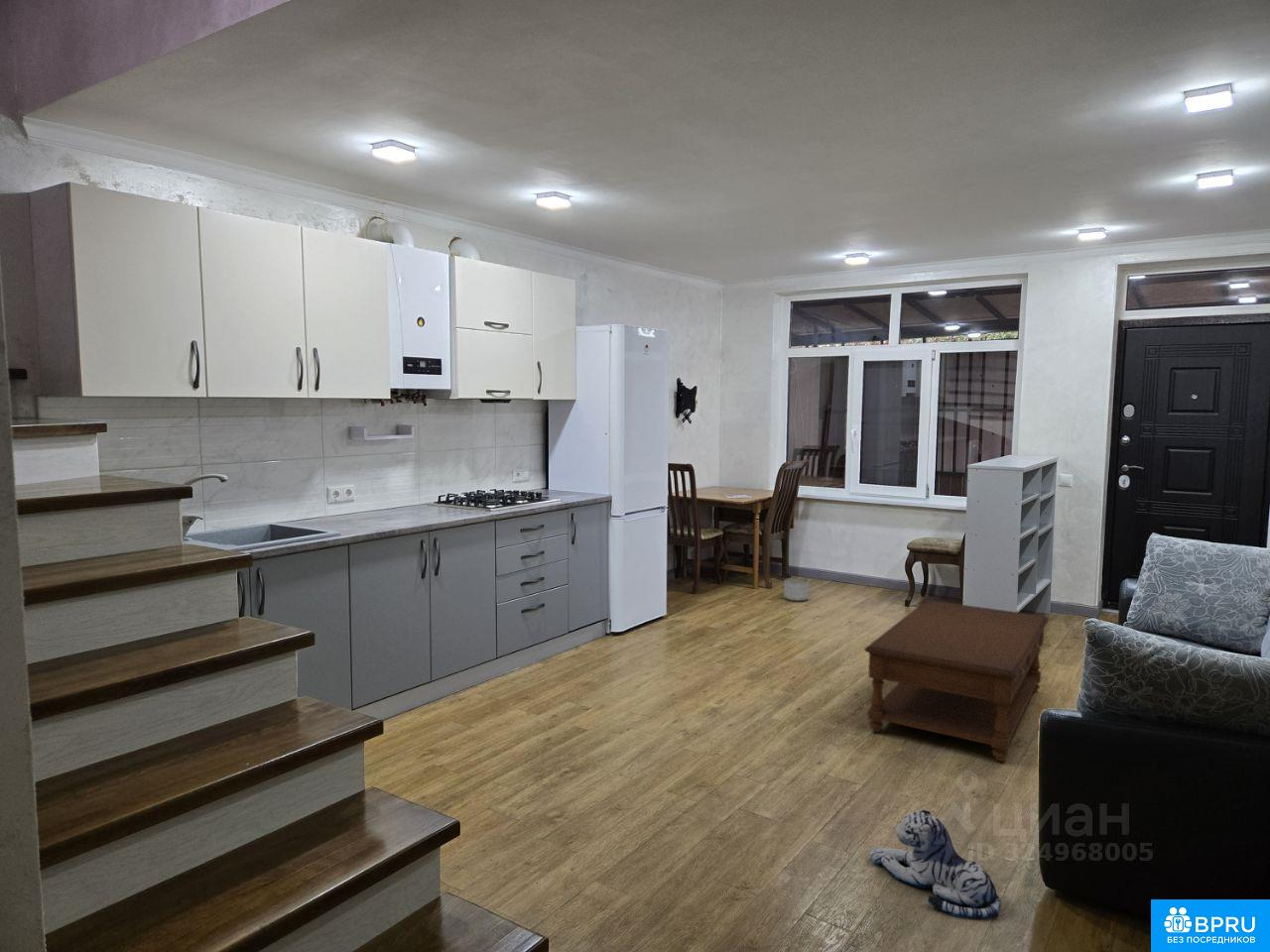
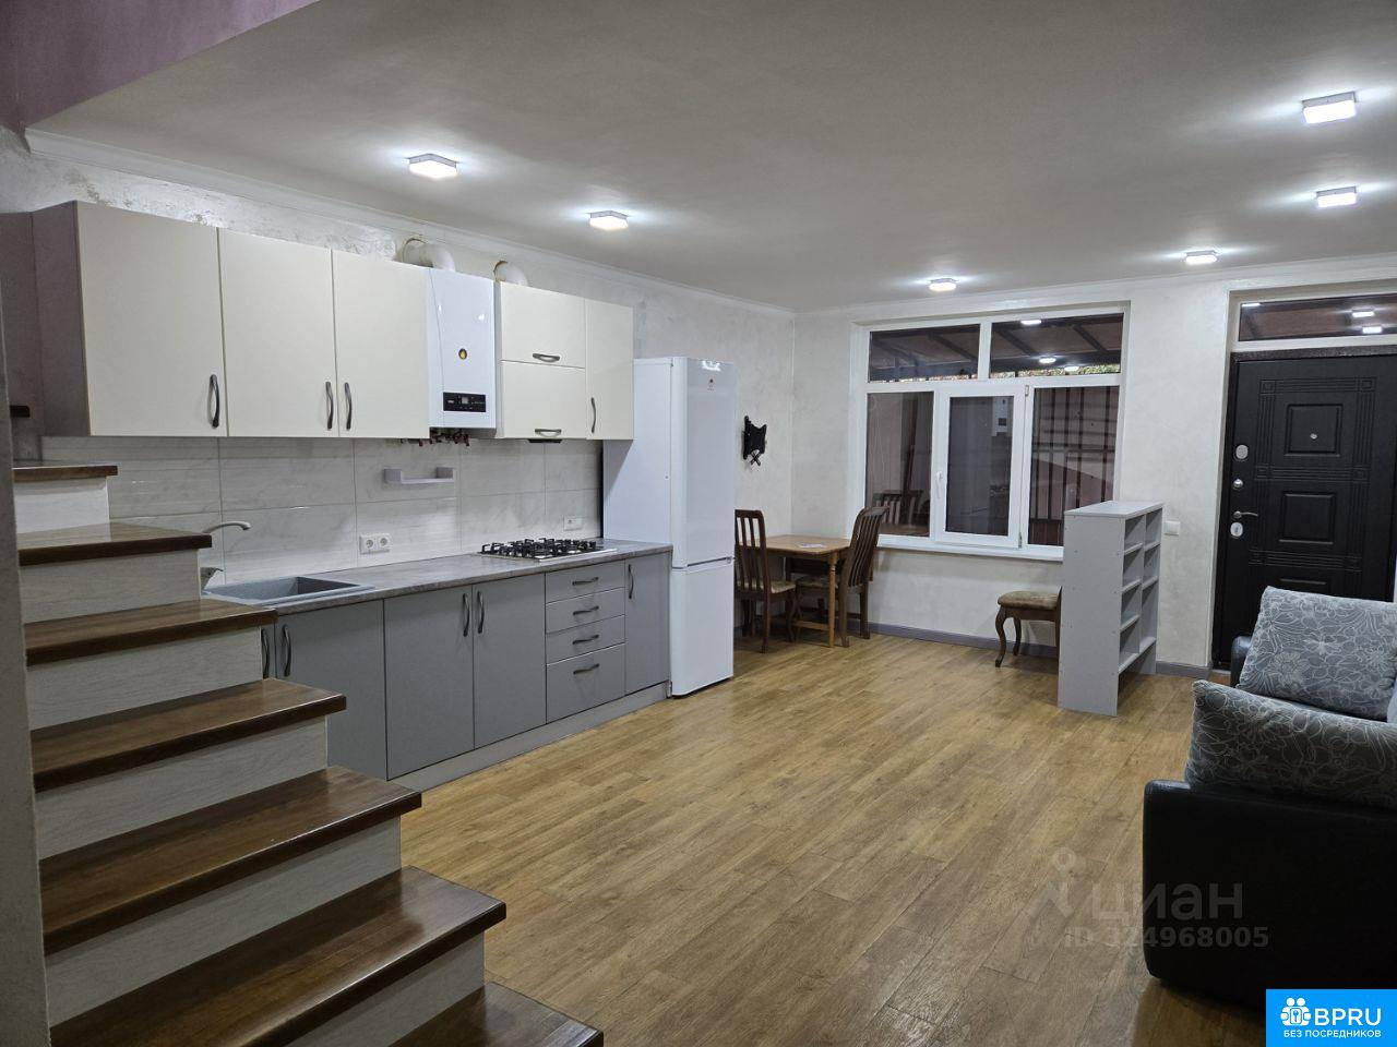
- planter [783,577,810,602]
- coffee table [863,599,1050,763]
- plush toy [868,808,1002,920]
